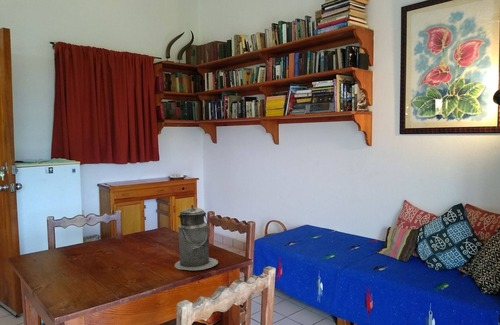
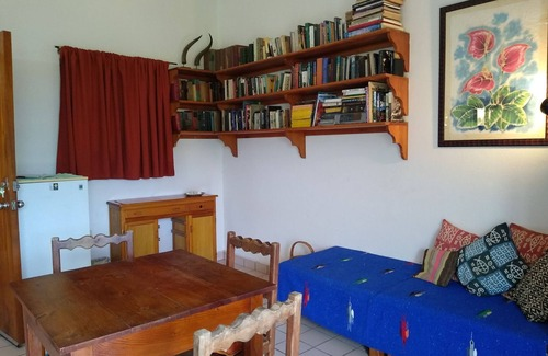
- canister [174,203,219,271]
